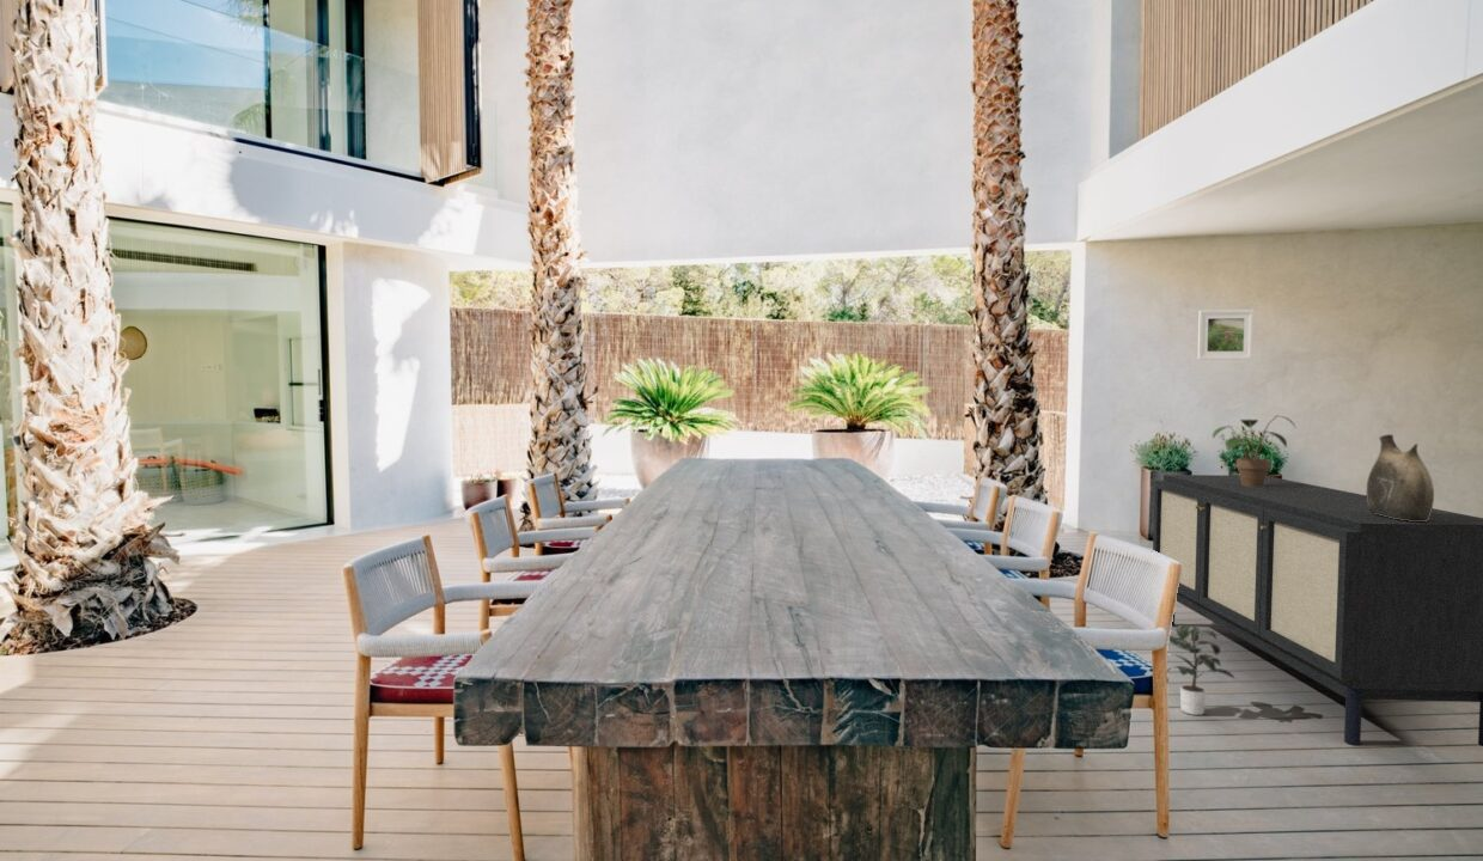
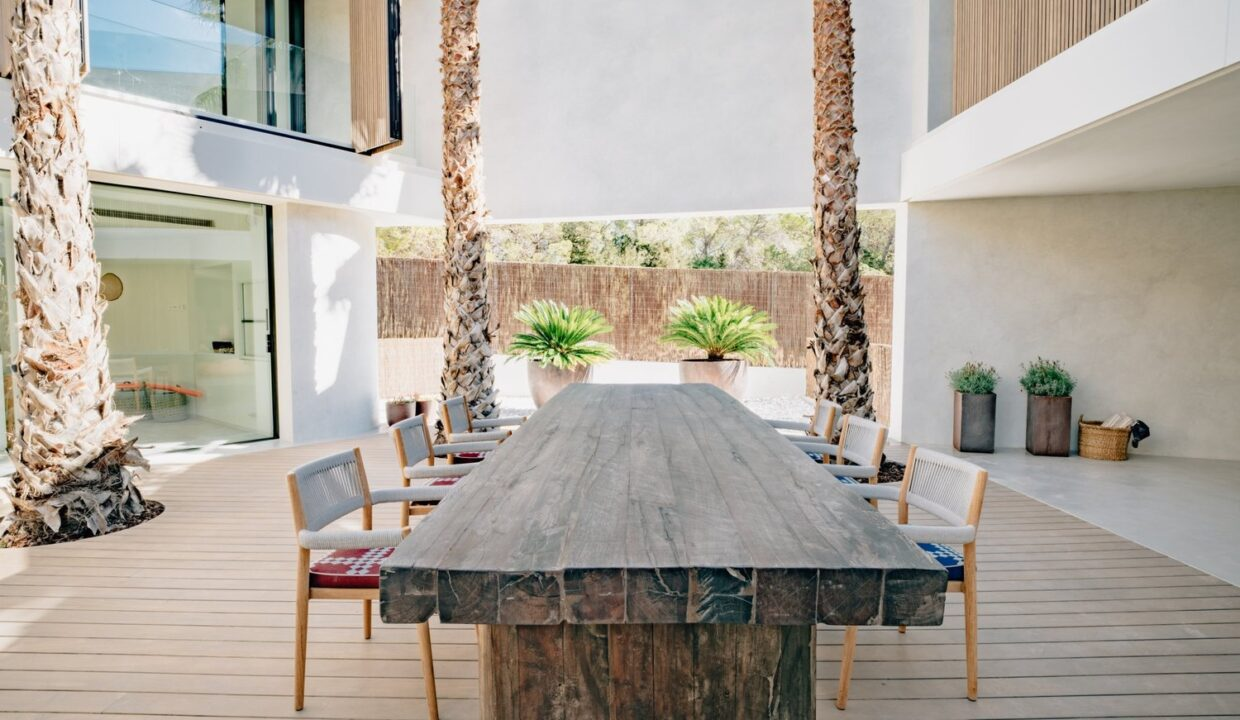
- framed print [1197,309,1255,361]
- ceramic jug [1366,433,1435,521]
- potted plant [1212,414,1296,487]
- sideboard [1152,474,1483,747]
- potted plant [1166,625,1235,716]
